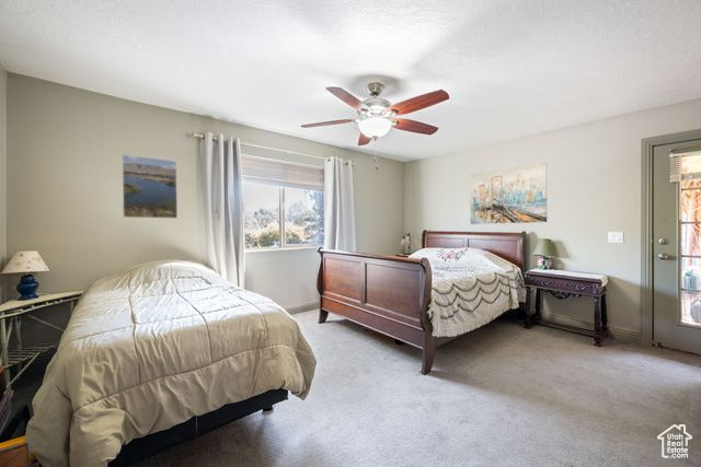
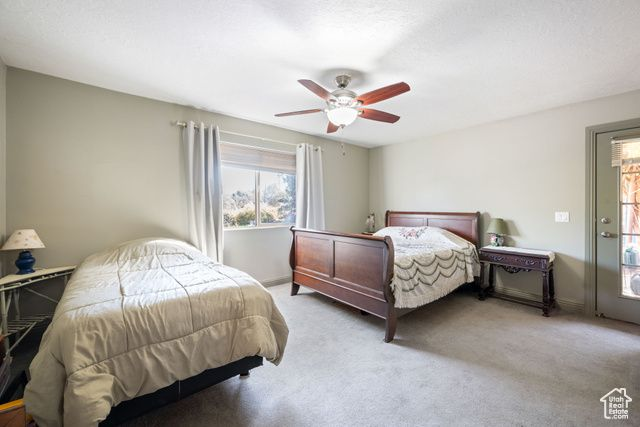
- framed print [122,153,179,220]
- wall art [469,162,548,225]
